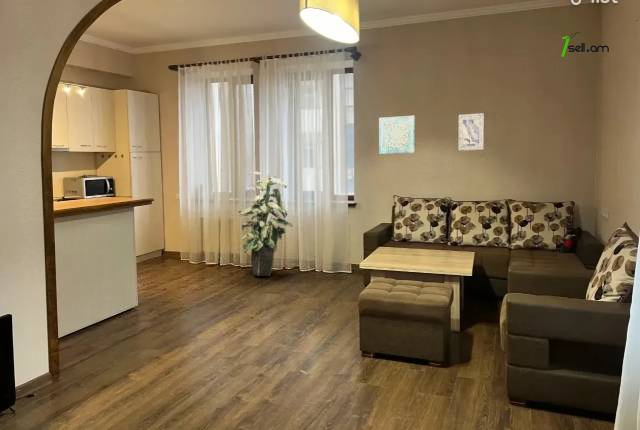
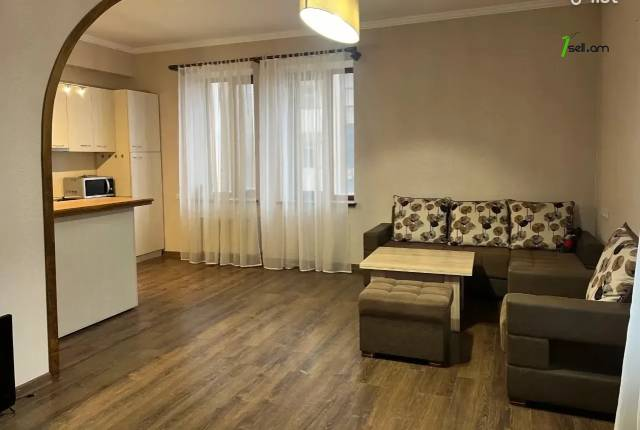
- wall art [378,115,416,155]
- wall art [458,112,485,151]
- indoor plant [237,171,294,277]
